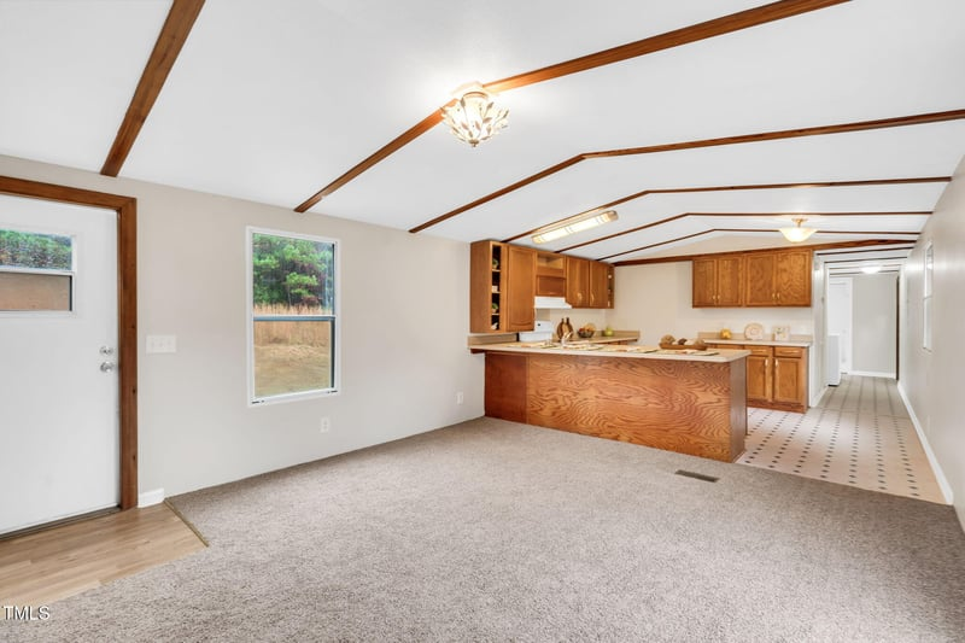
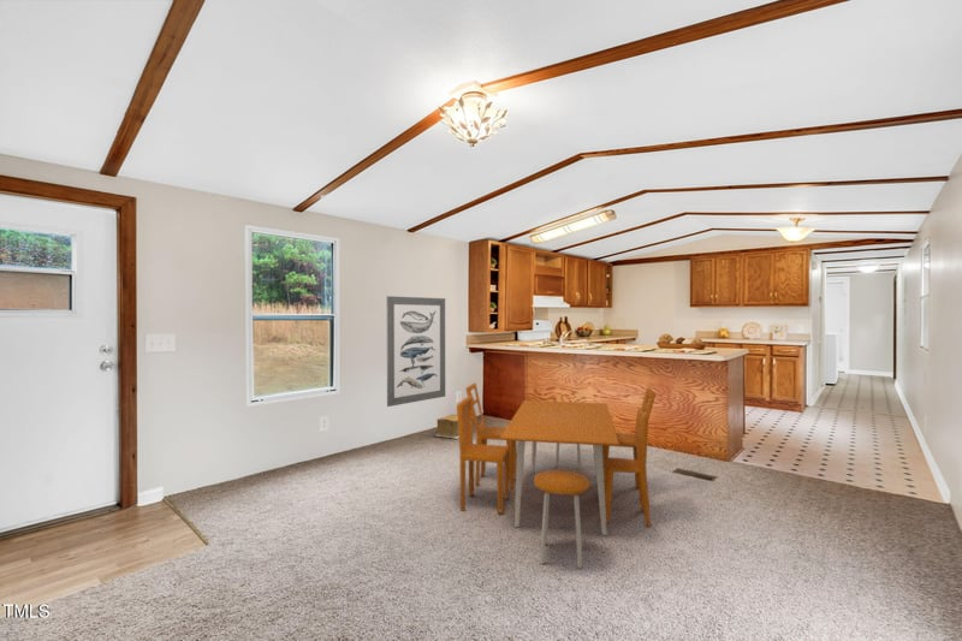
+ dining table [456,381,657,569]
+ wall art [386,295,446,408]
+ cardboard box [433,414,459,440]
